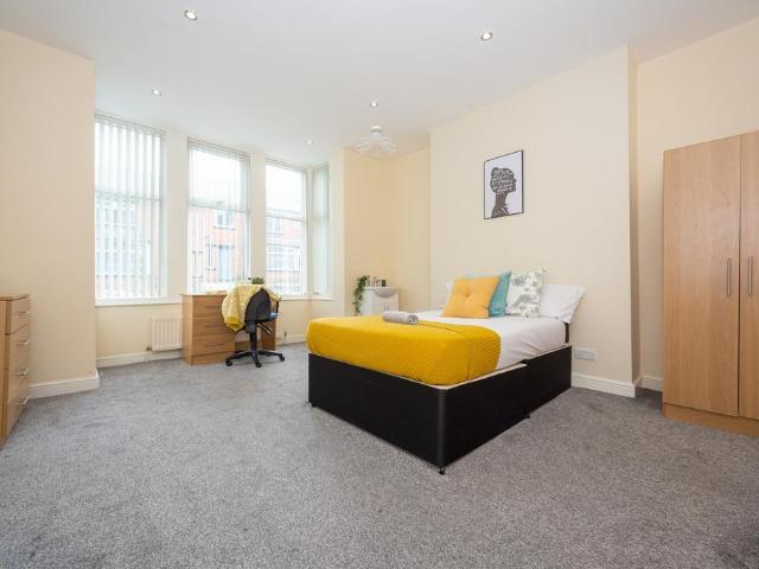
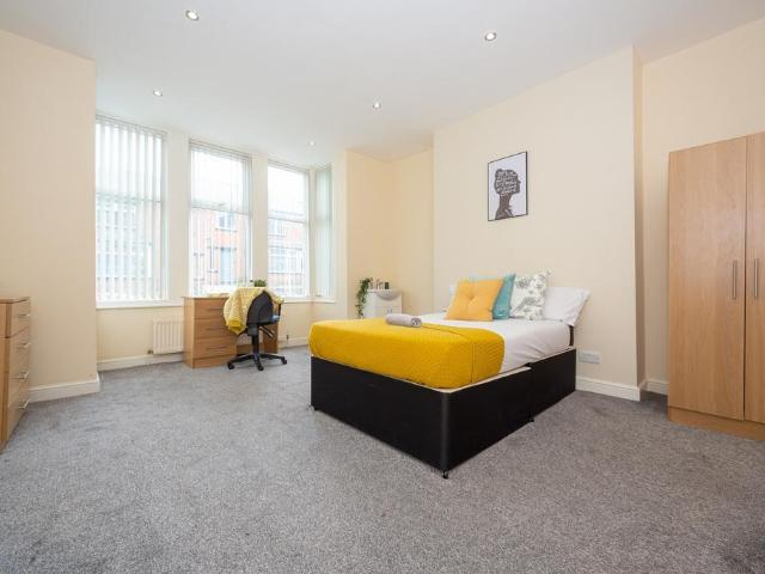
- ceiling light fixture [353,124,400,159]
